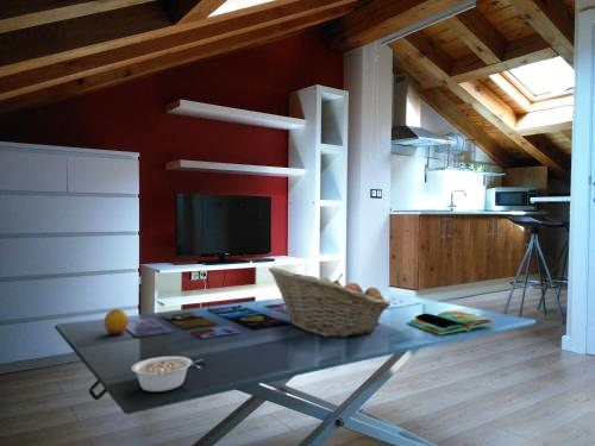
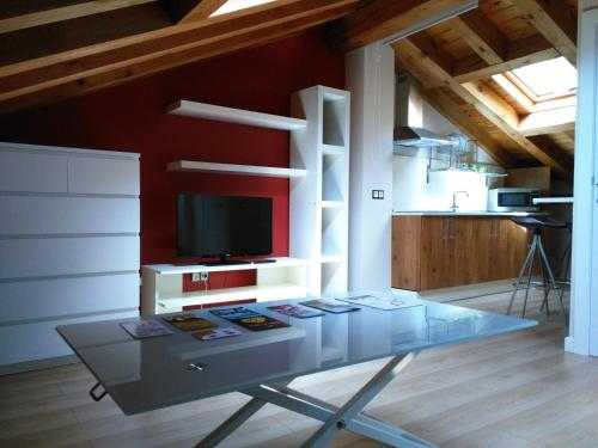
- fruit basket [268,266,392,338]
- book [406,309,496,335]
- legume [131,356,203,392]
- fruit [104,308,130,337]
